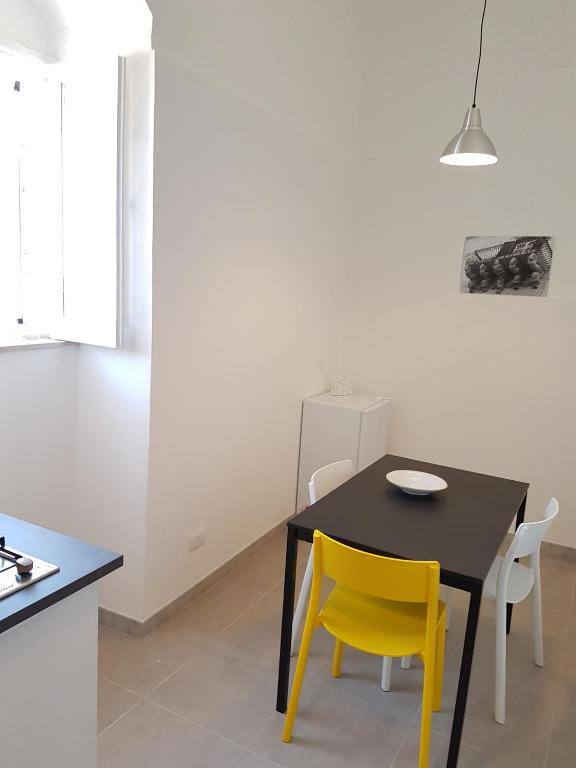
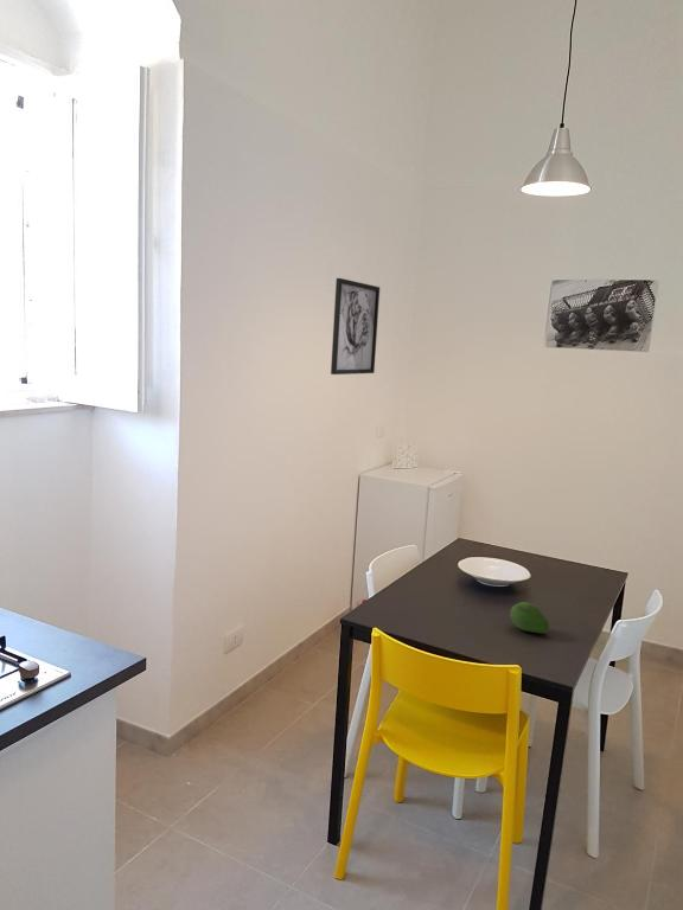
+ wall art [330,277,381,376]
+ fruit [509,601,550,634]
